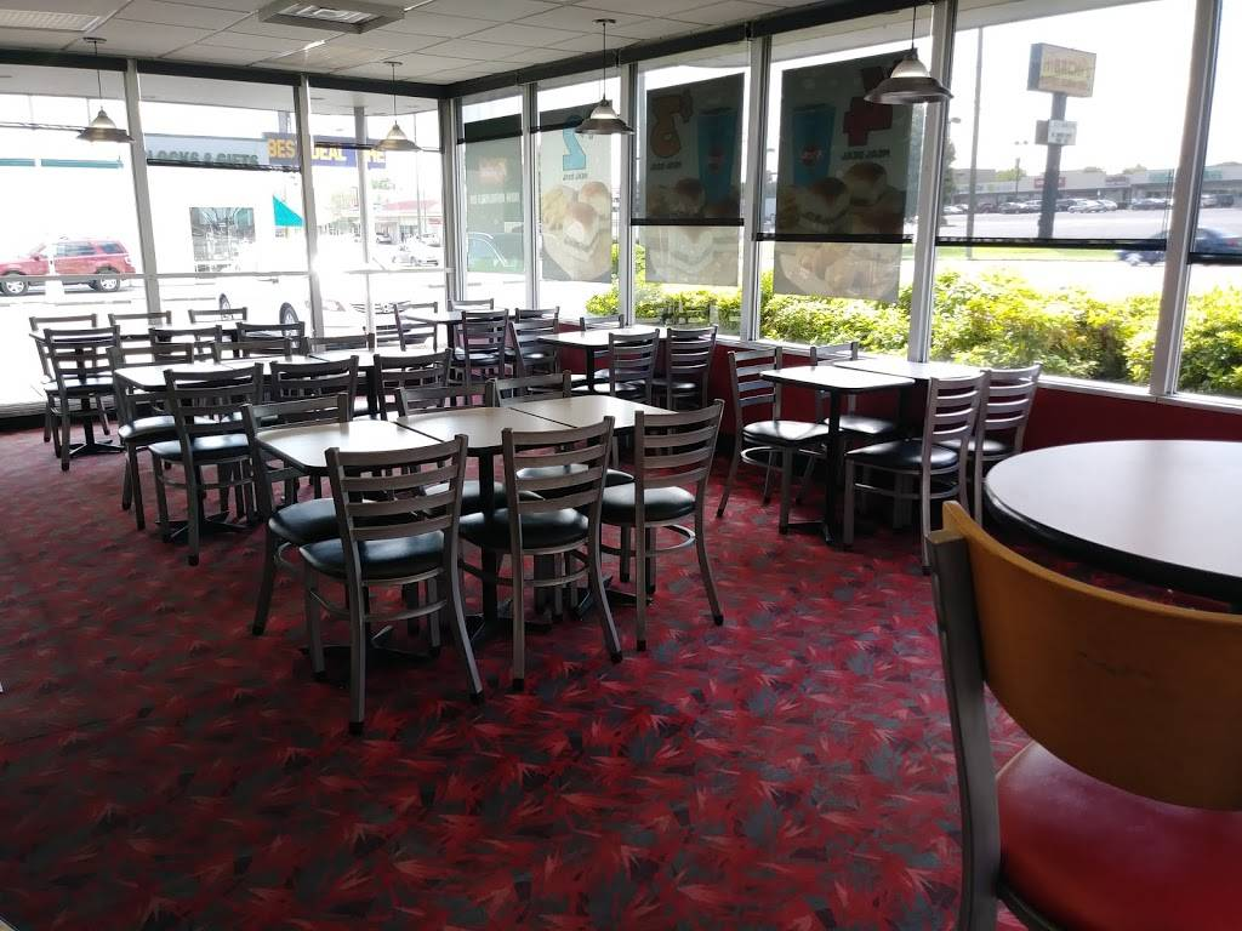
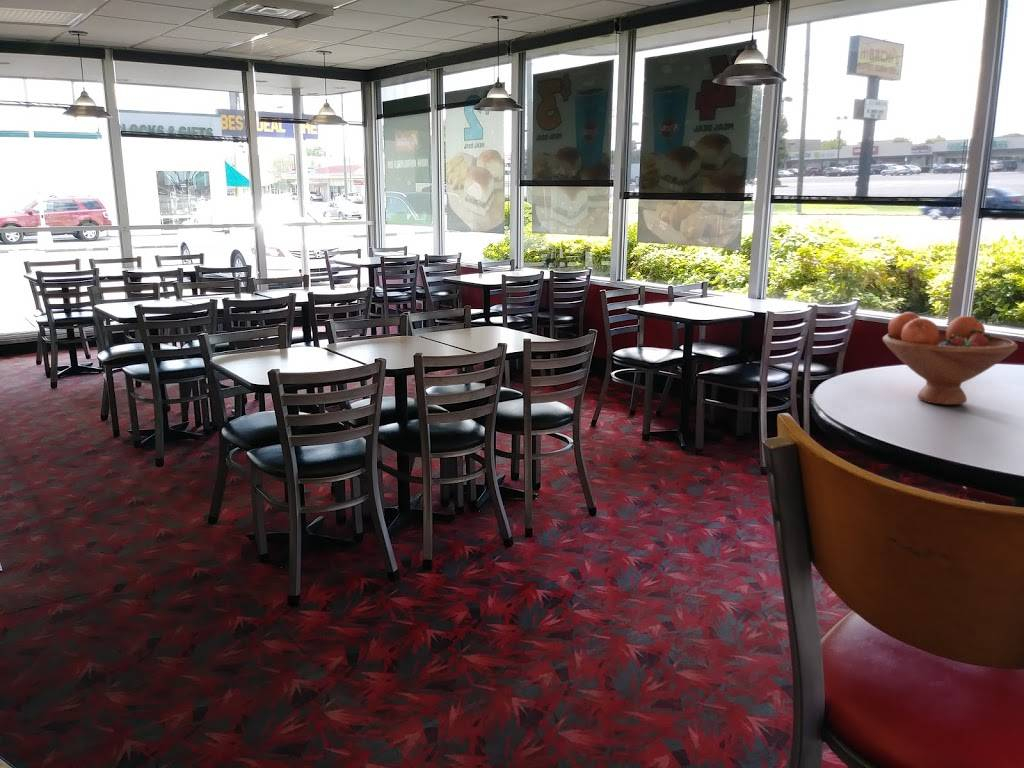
+ fruit bowl [882,311,1019,406]
